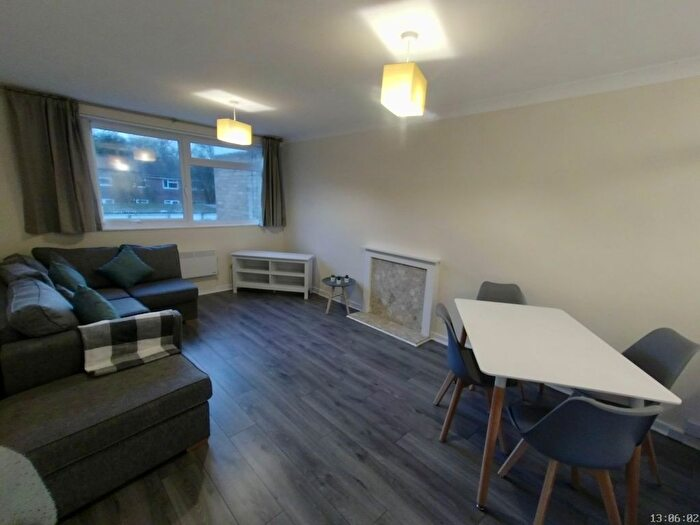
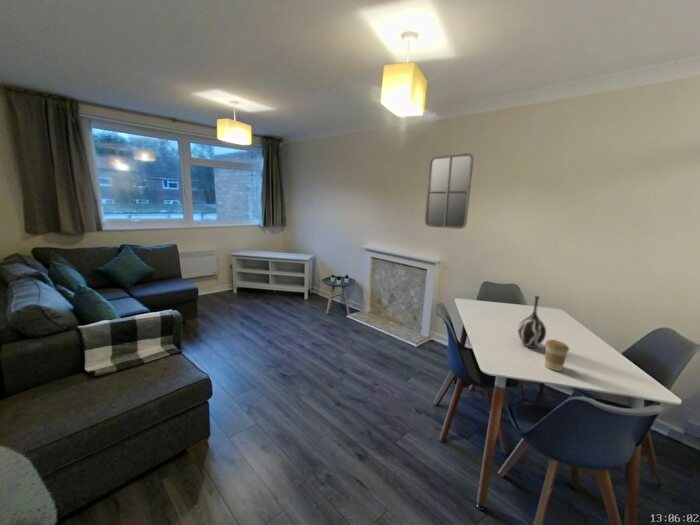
+ home mirror [424,152,474,230]
+ vase [517,295,547,349]
+ coffee cup [544,339,570,372]
